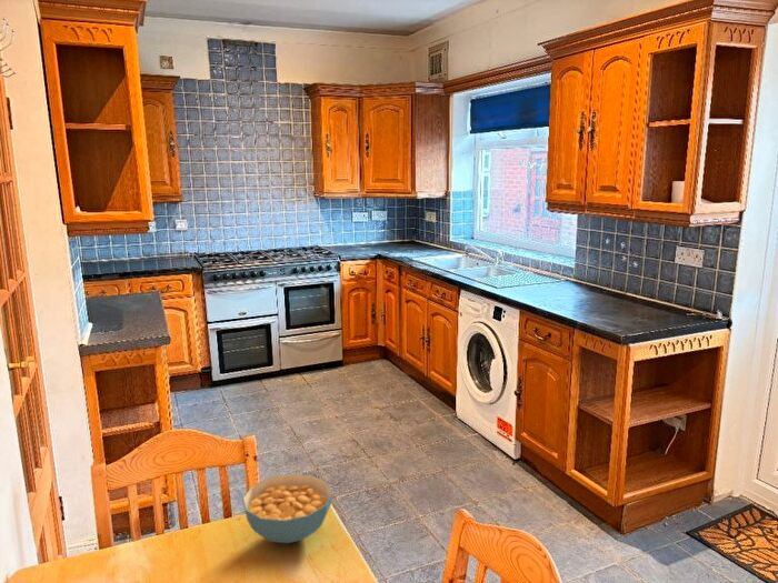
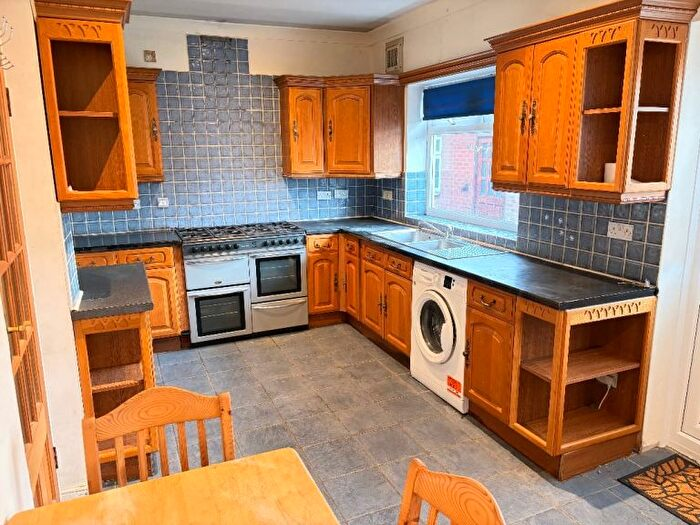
- cereal bowl [241,473,333,544]
